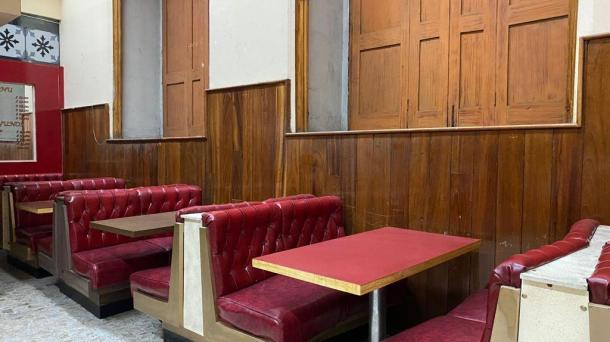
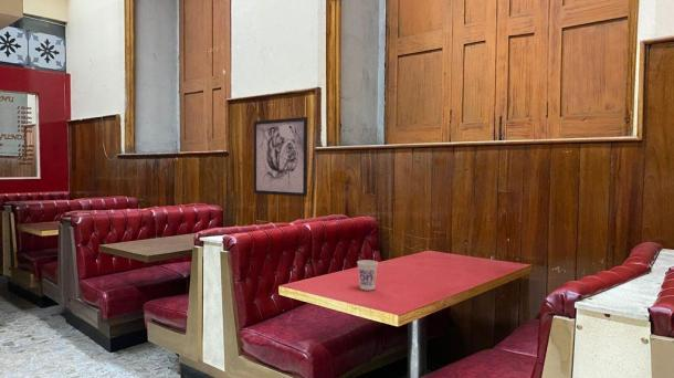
+ cup [356,259,379,292]
+ wall art [253,116,308,198]
